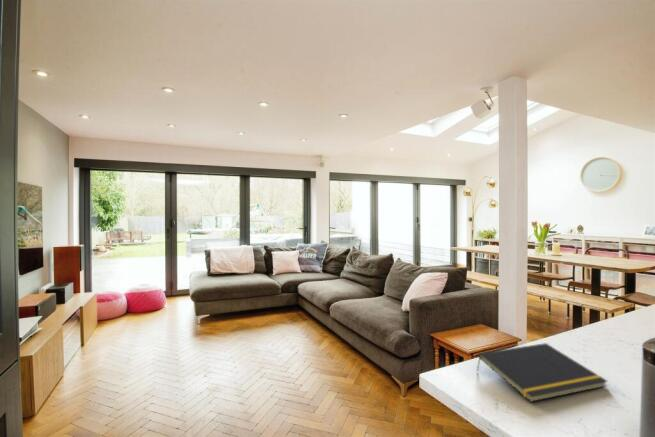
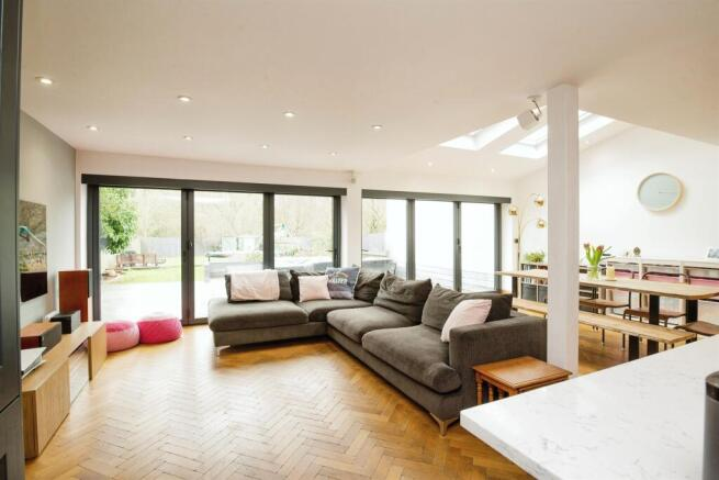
- notepad [476,342,609,403]
